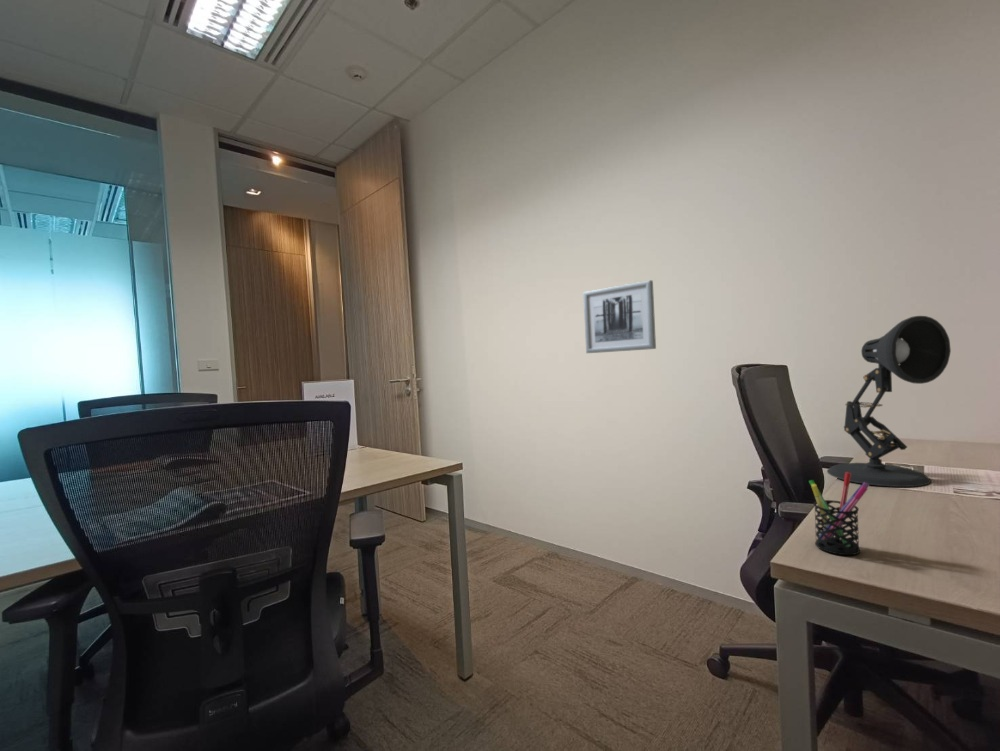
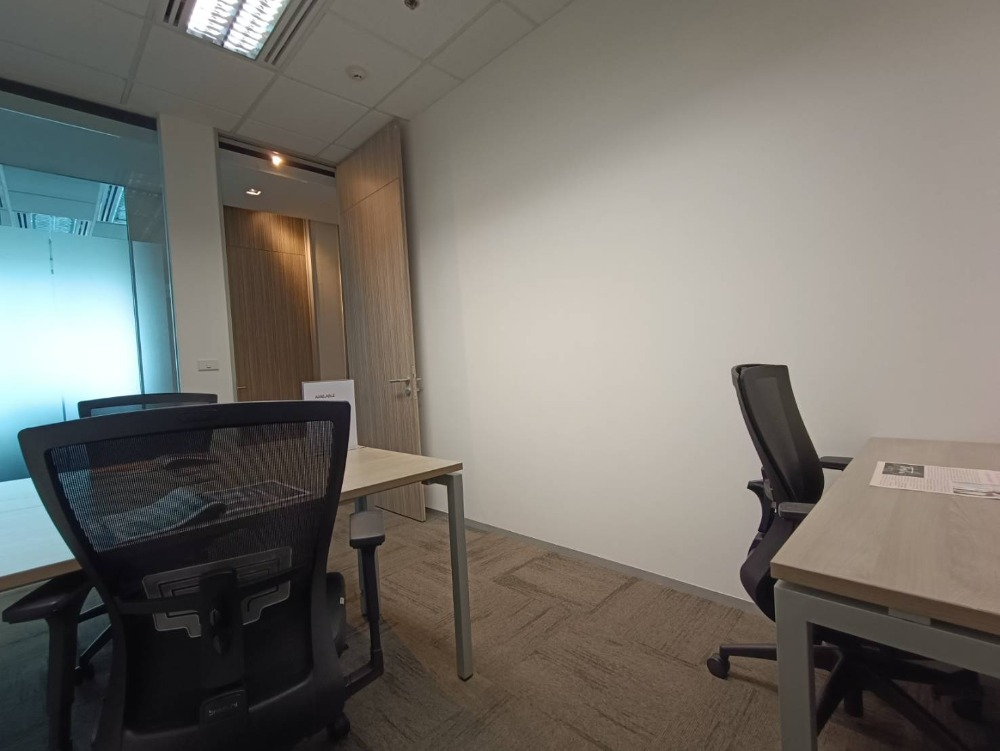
- desk lamp [826,315,952,488]
- pen holder [808,472,870,556]
- wall art [582,279,657,354]
